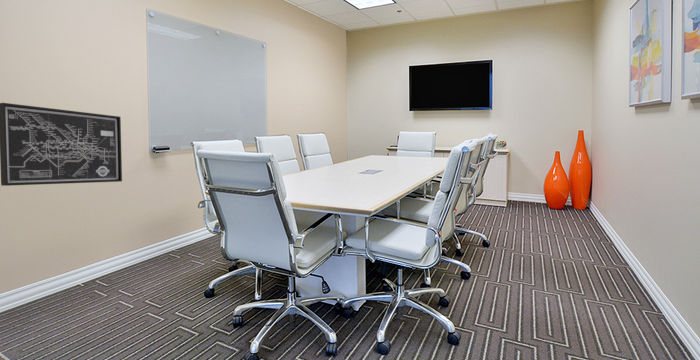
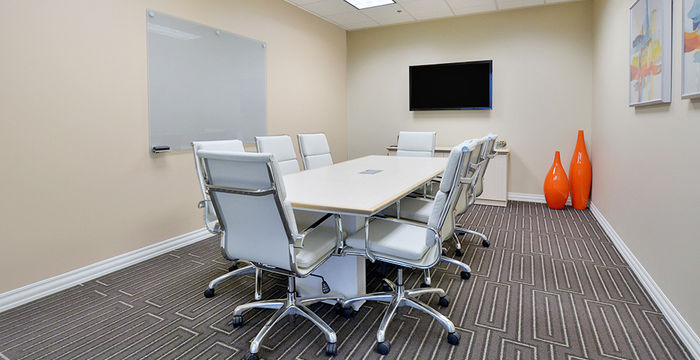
- wall art [0,102,123,187]
